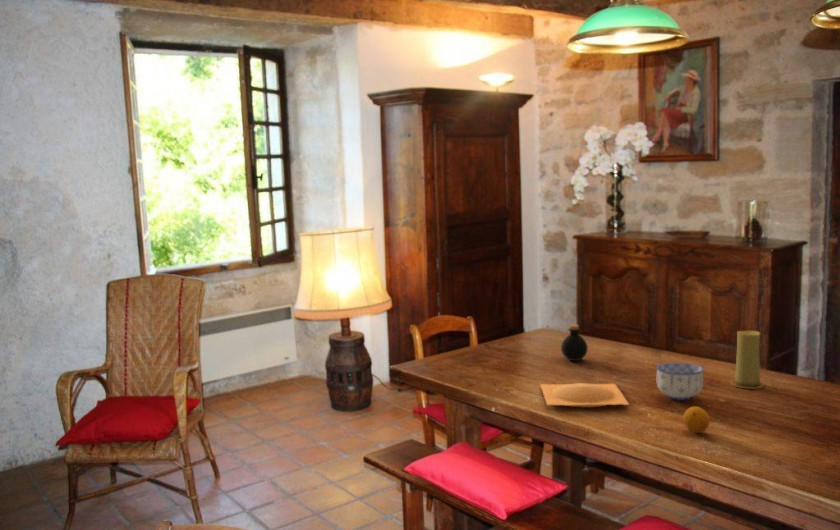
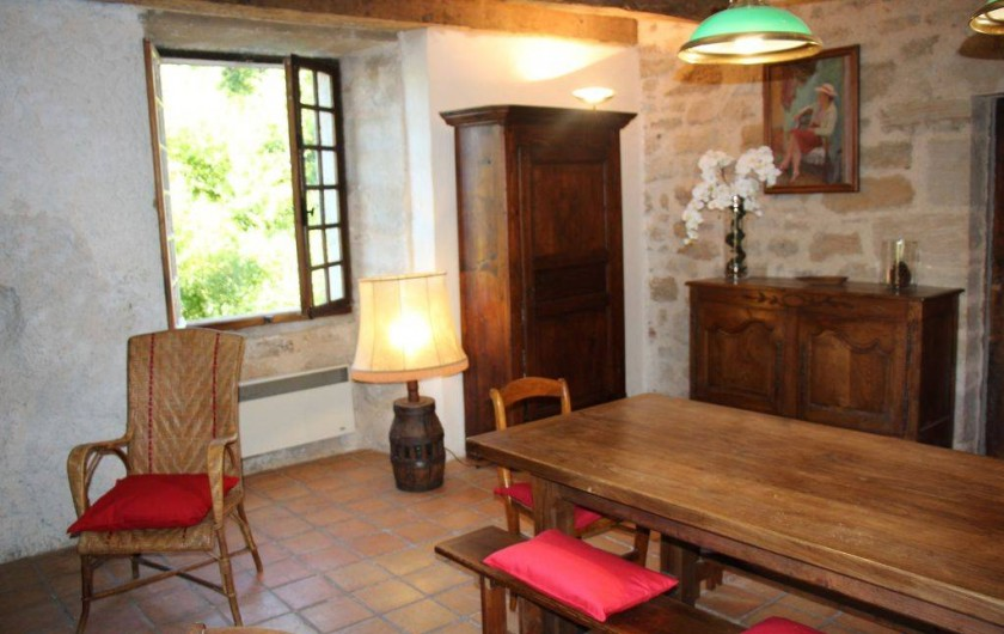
- bowl [655,361,705,402]
- plate [539,382,630,408]
- fruit [682,406,711,434]
- candle [730,330,765,390]
- bottle [560,324,589,362]
